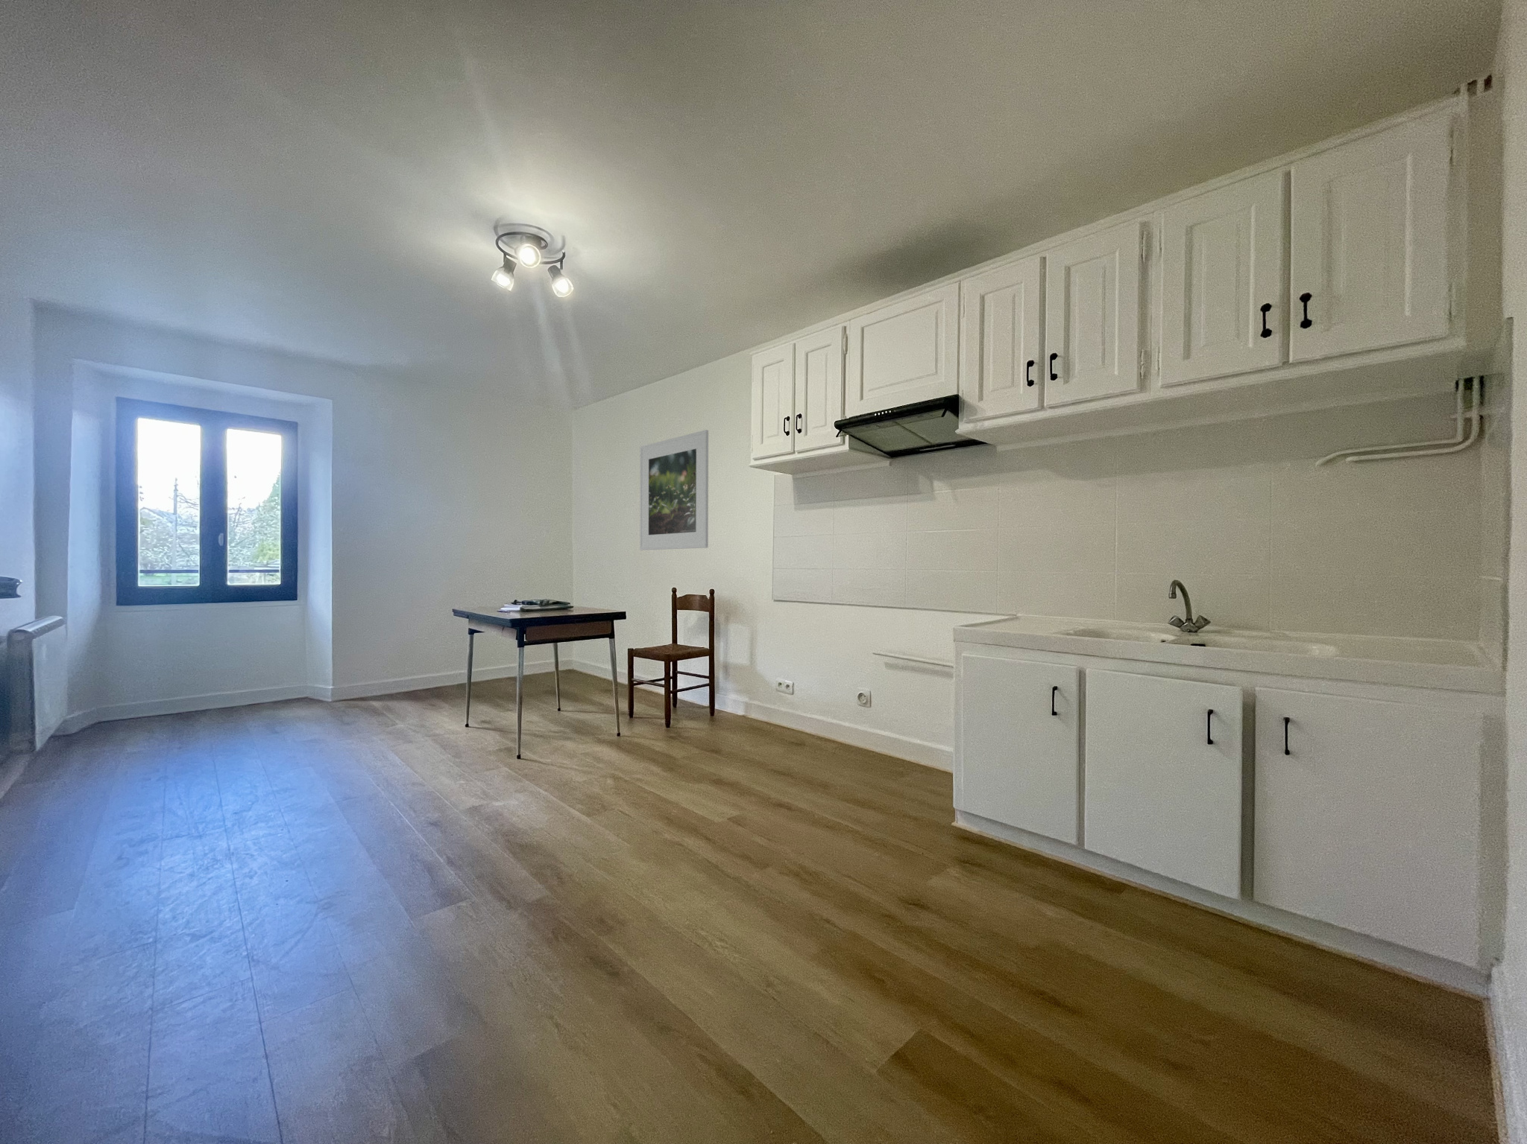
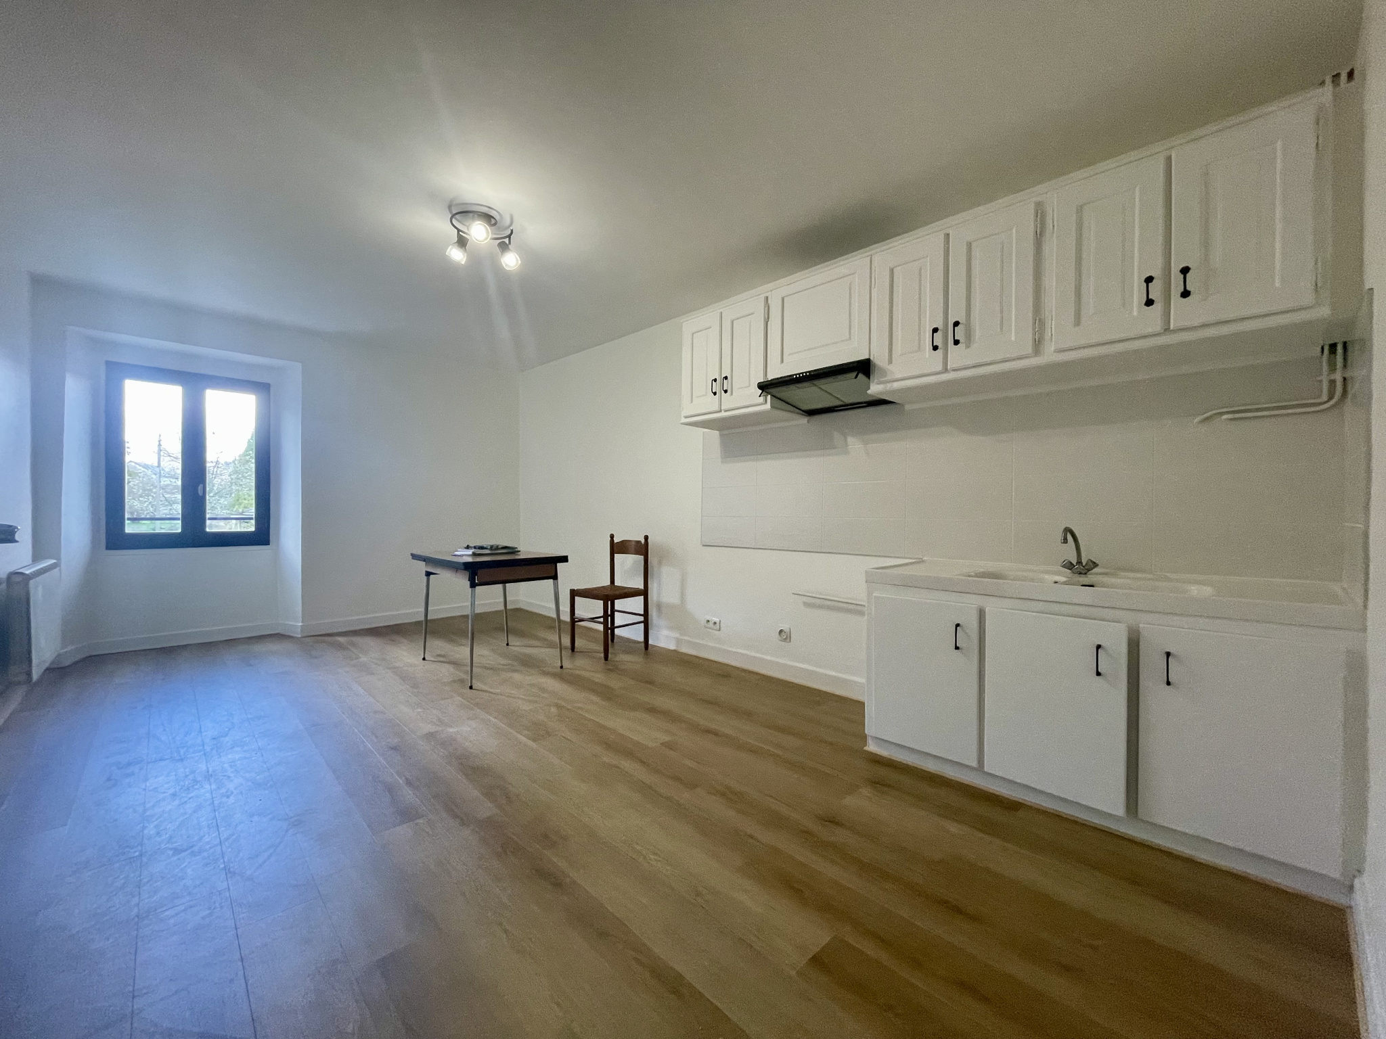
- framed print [638,429,709,552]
